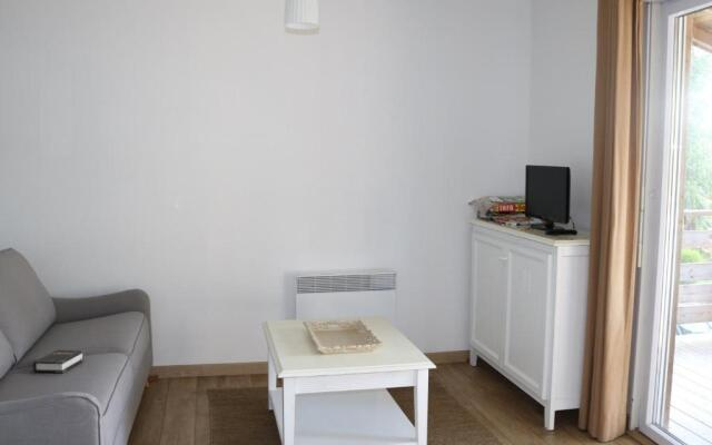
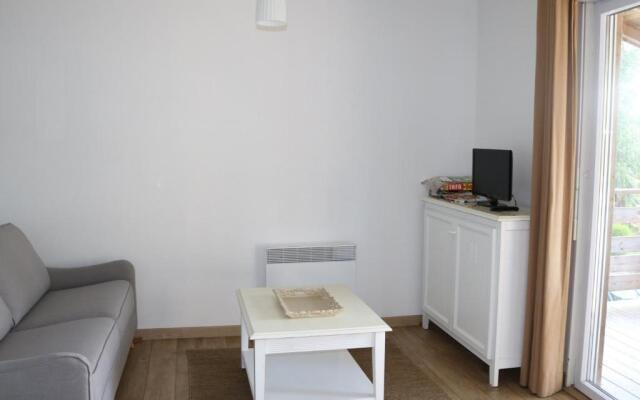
- hardback book [32,349,86,374]
